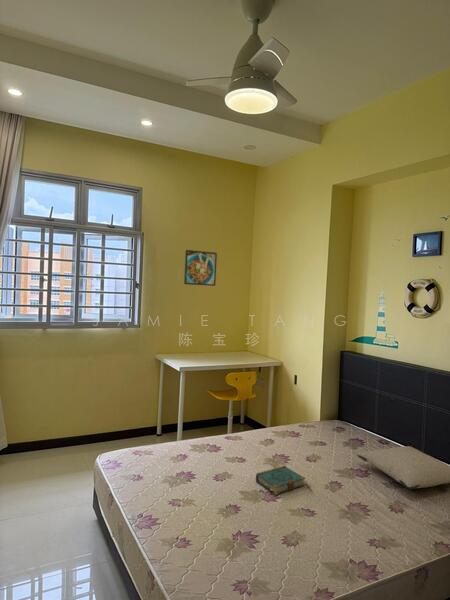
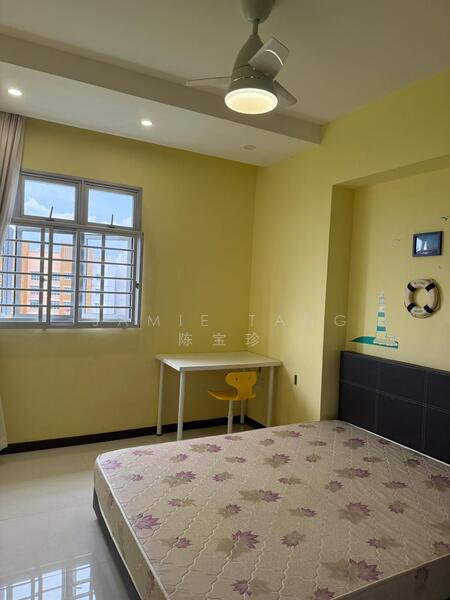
- pillow [356,445,450,490]
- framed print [183,249,218,287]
- book [255,465,306,496]
